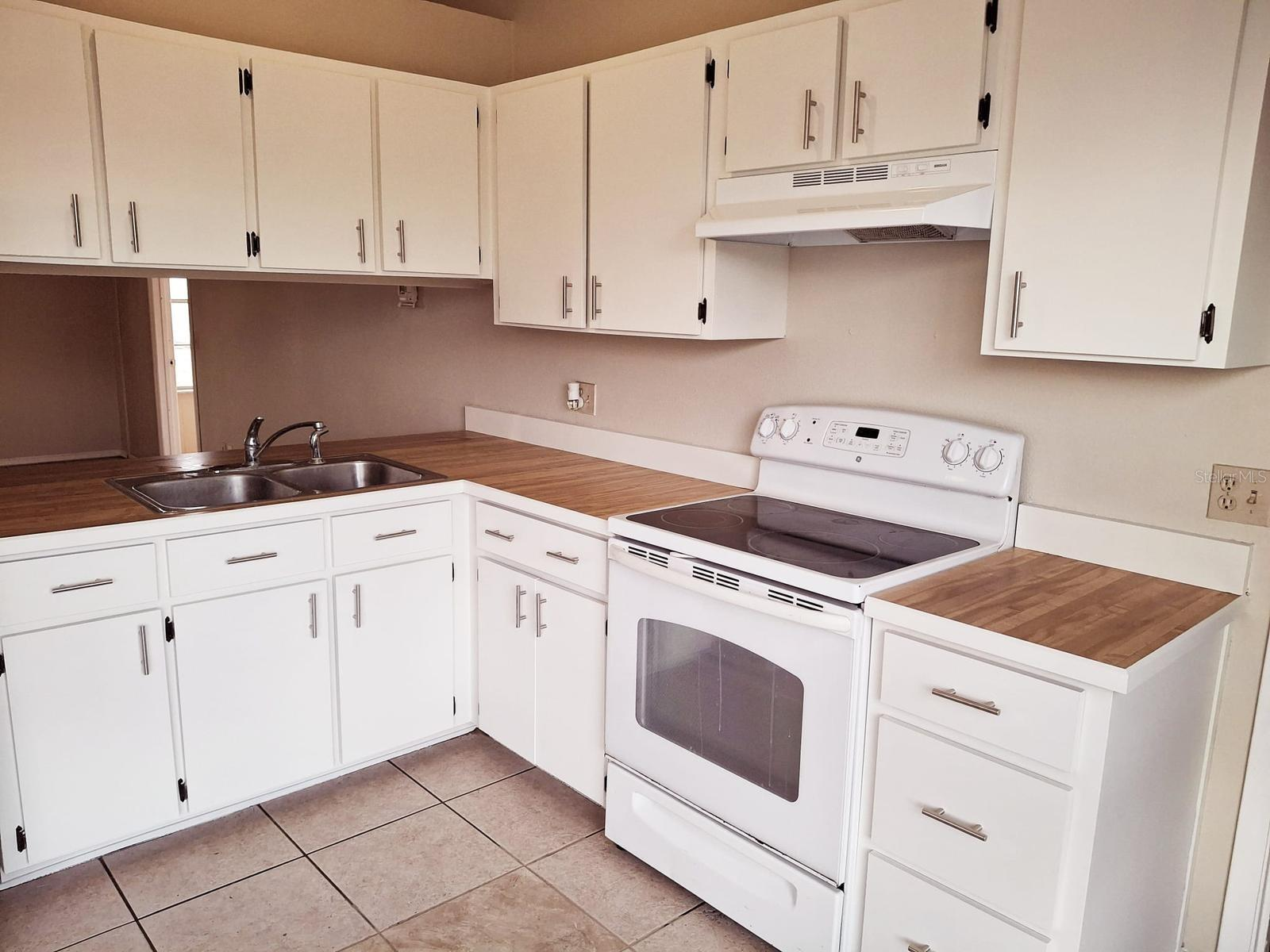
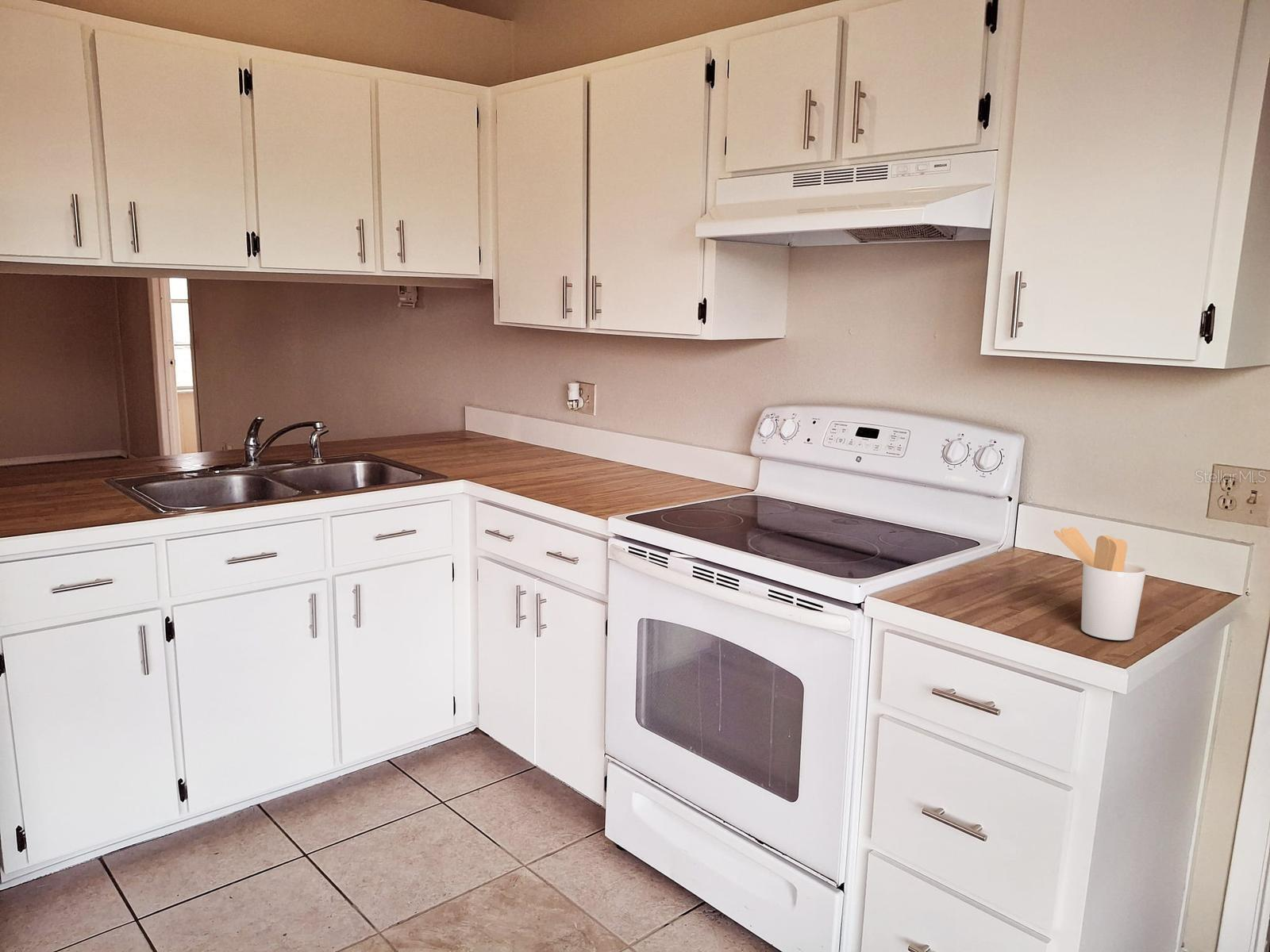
+ utensil holder [1053,526,1147,641]
